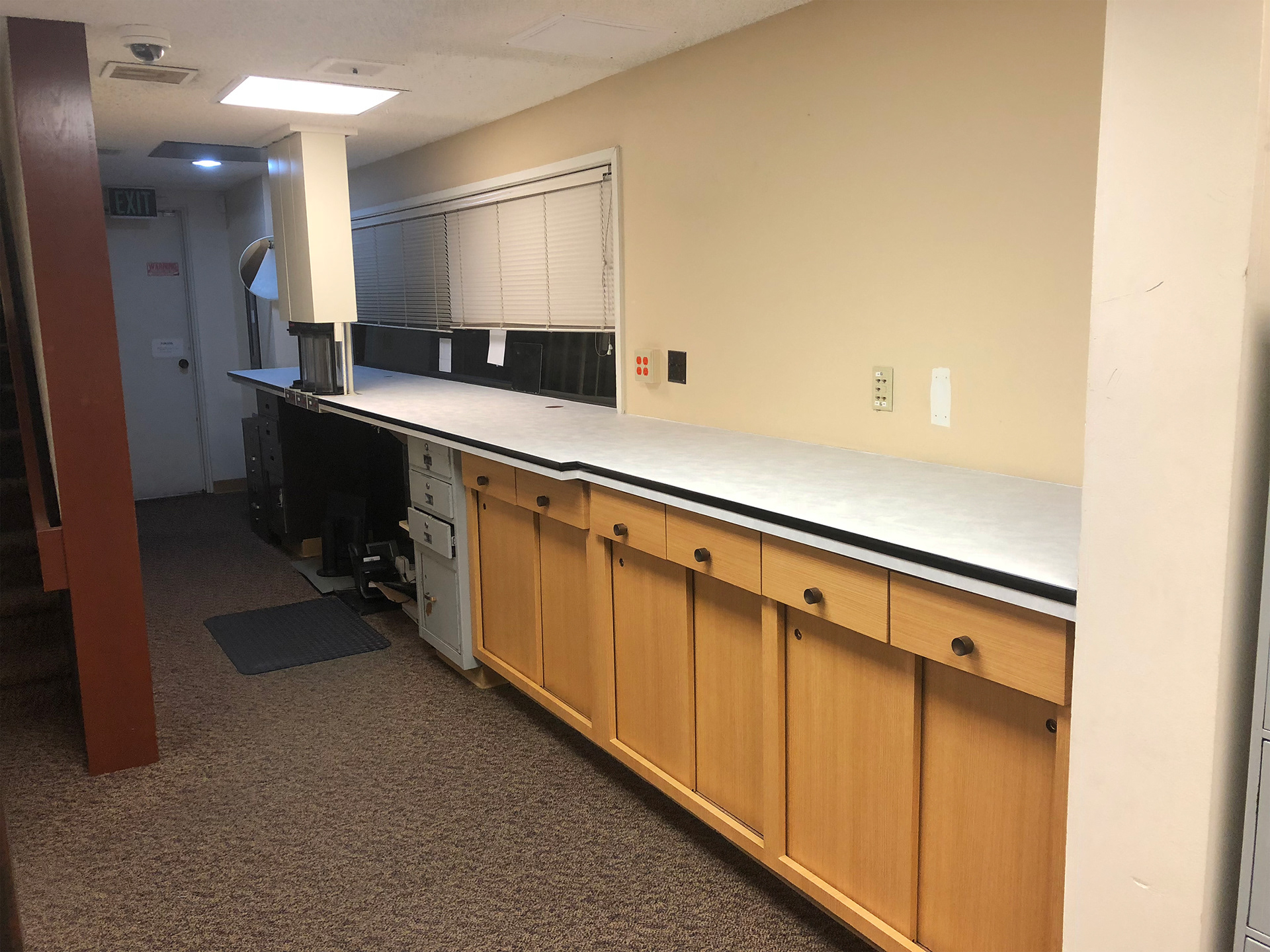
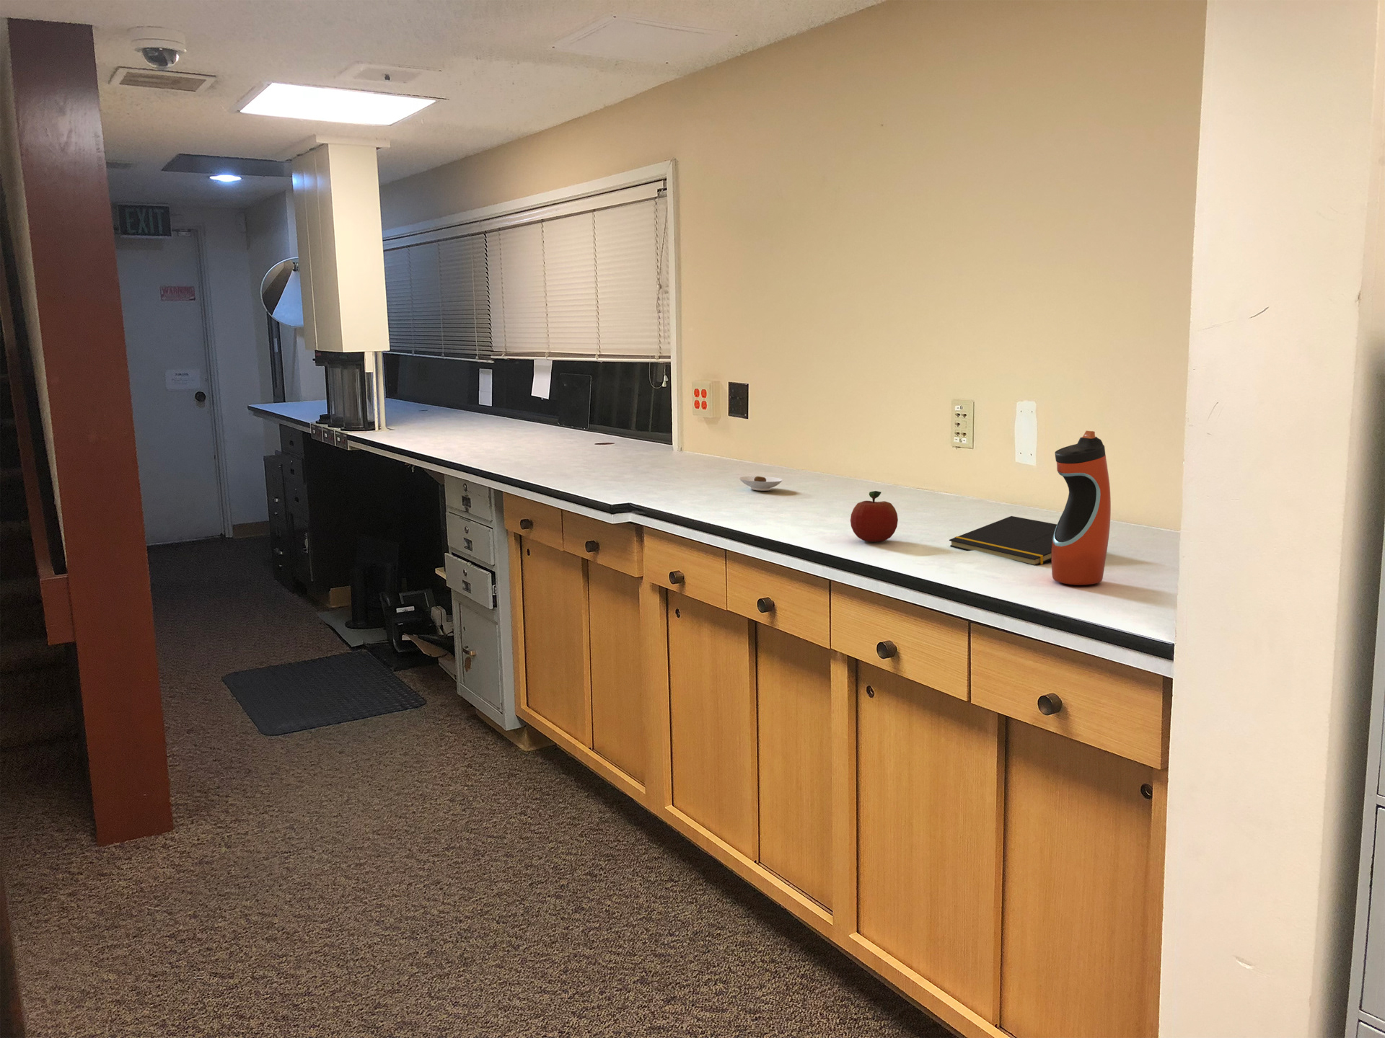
+ fruit [850,491,899,543]
+ water bottle [1051,430,1111,586]
+ saucer [738,475,783,492]
+ notepad [949,516,1057,567]
